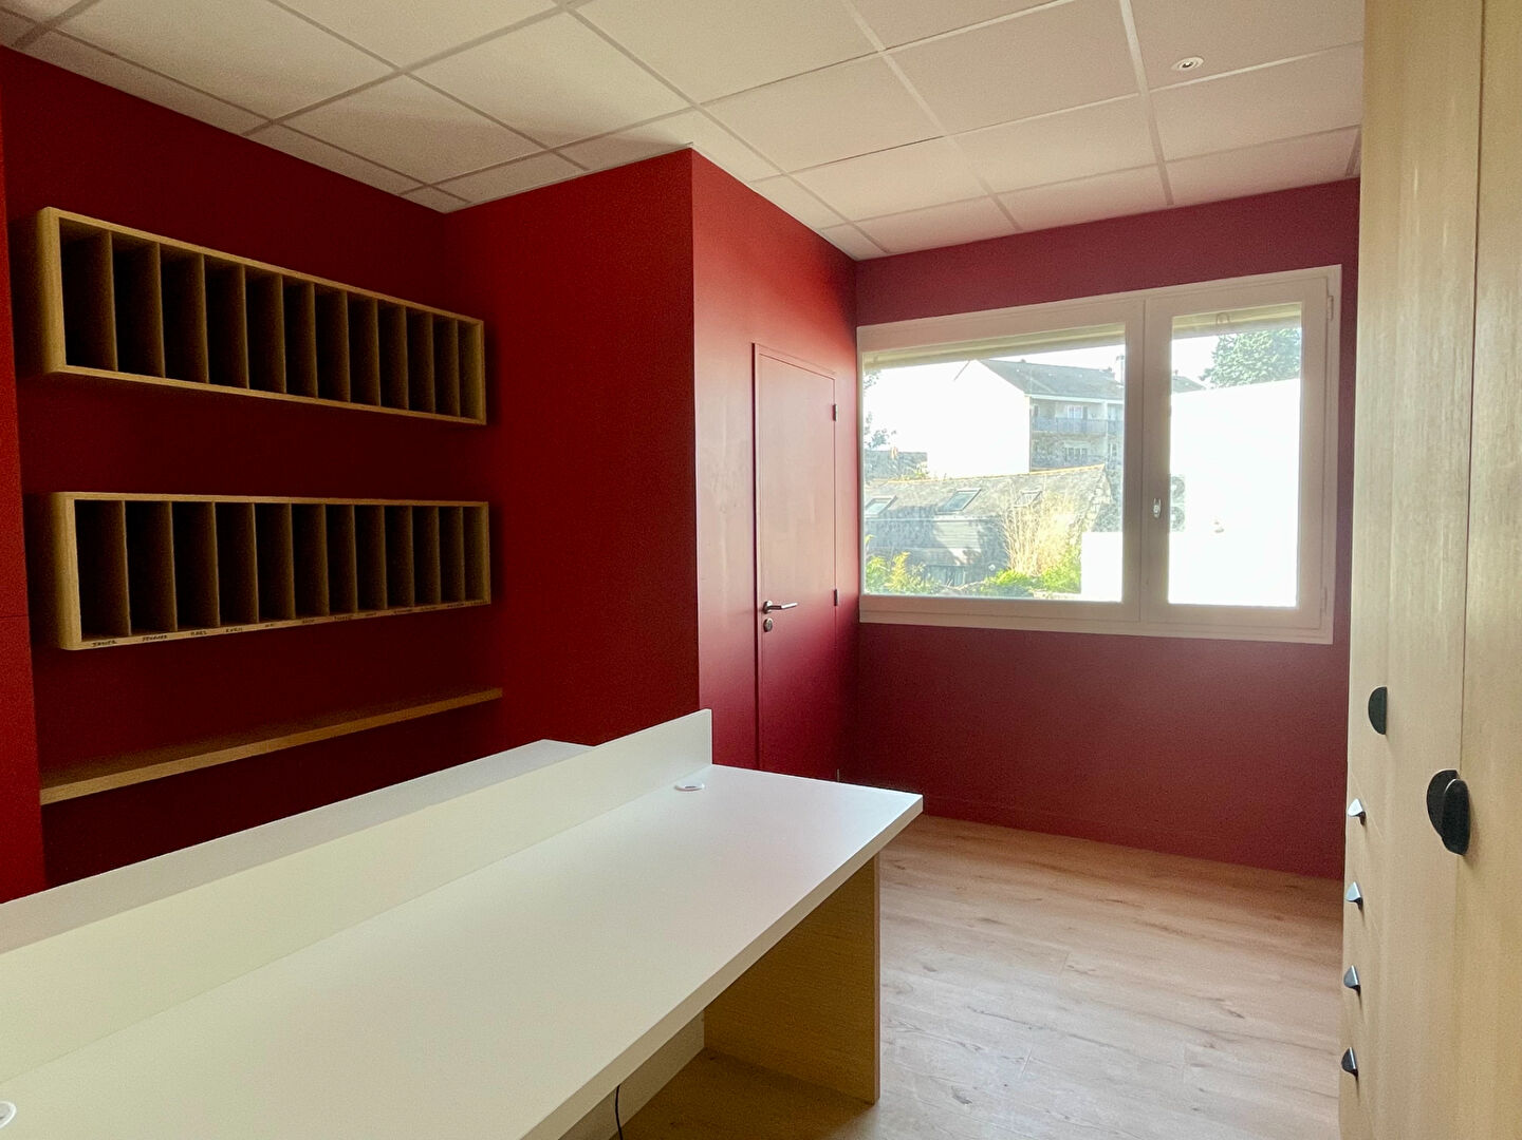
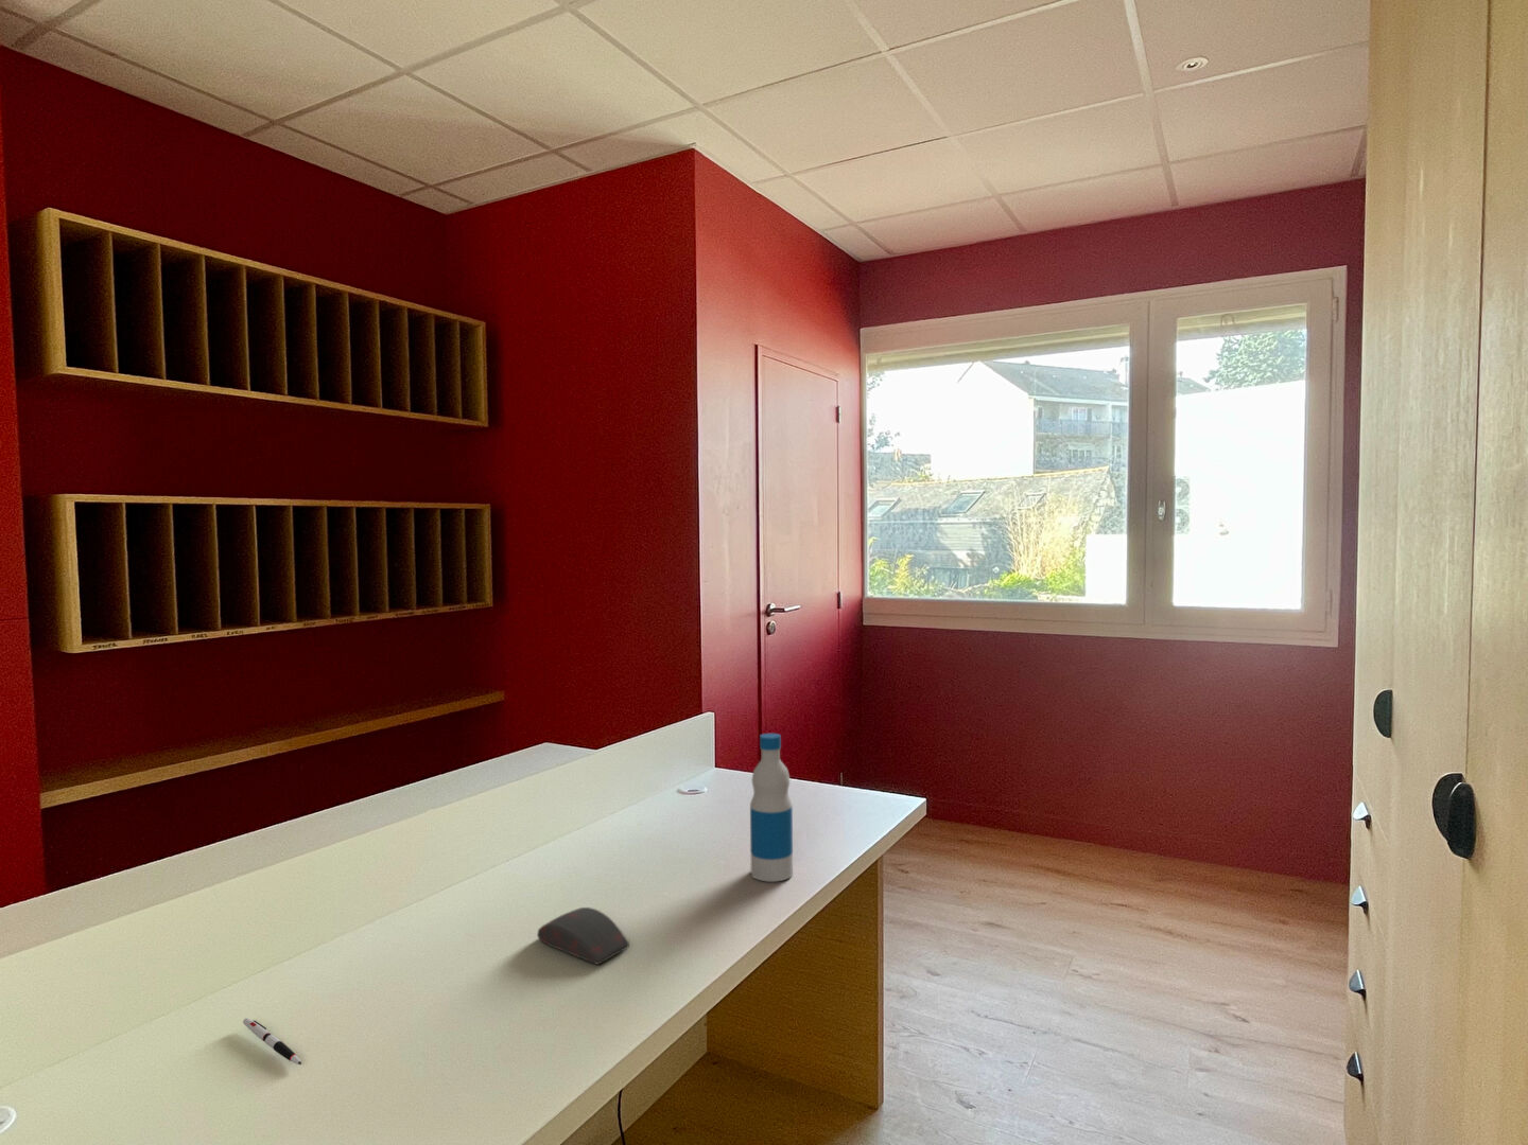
+ pen [242,1016,302,1066]
+ computer mouse [535,907,630,966]
+ bottle [750,732,794,883]
